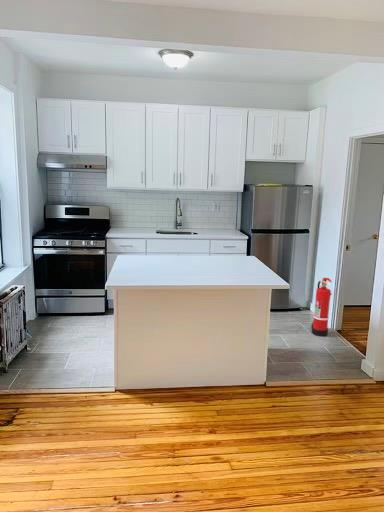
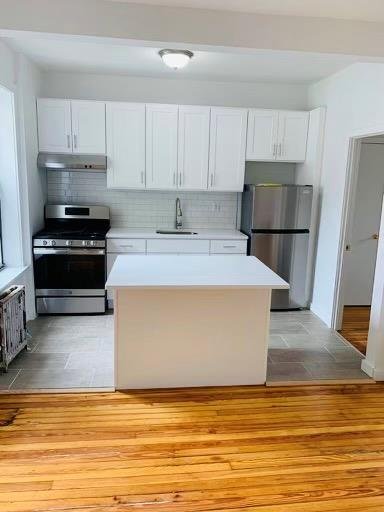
- fire extinguisher [310,277,333,337]
